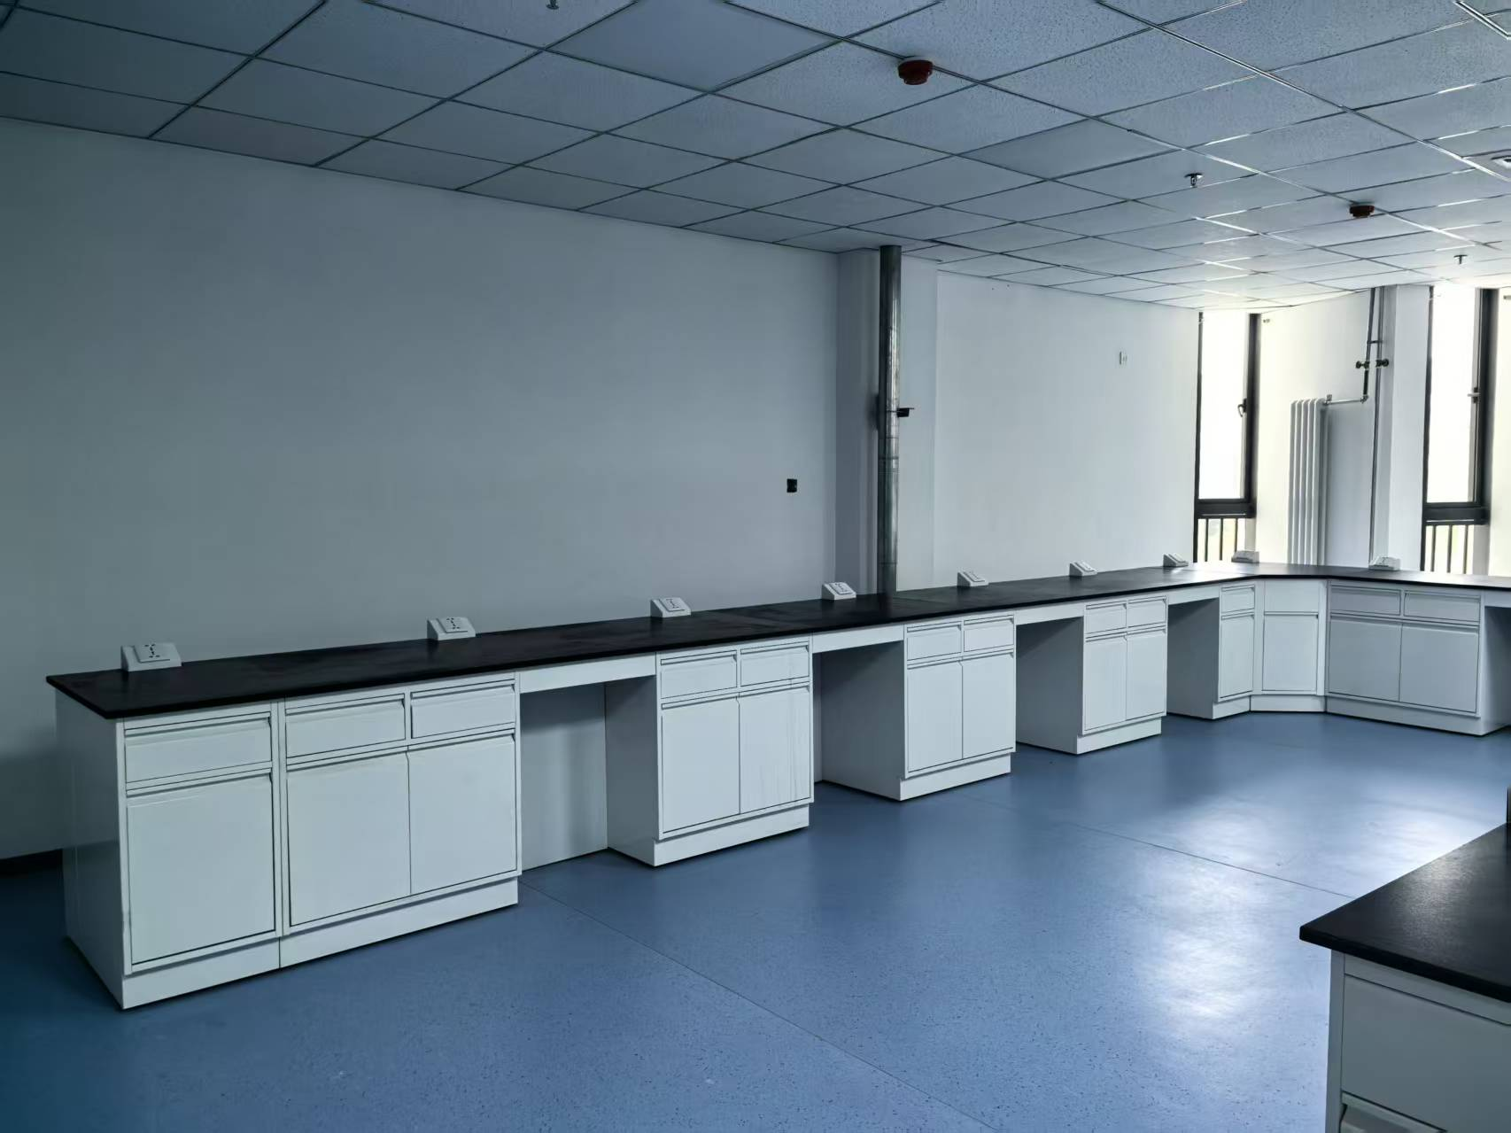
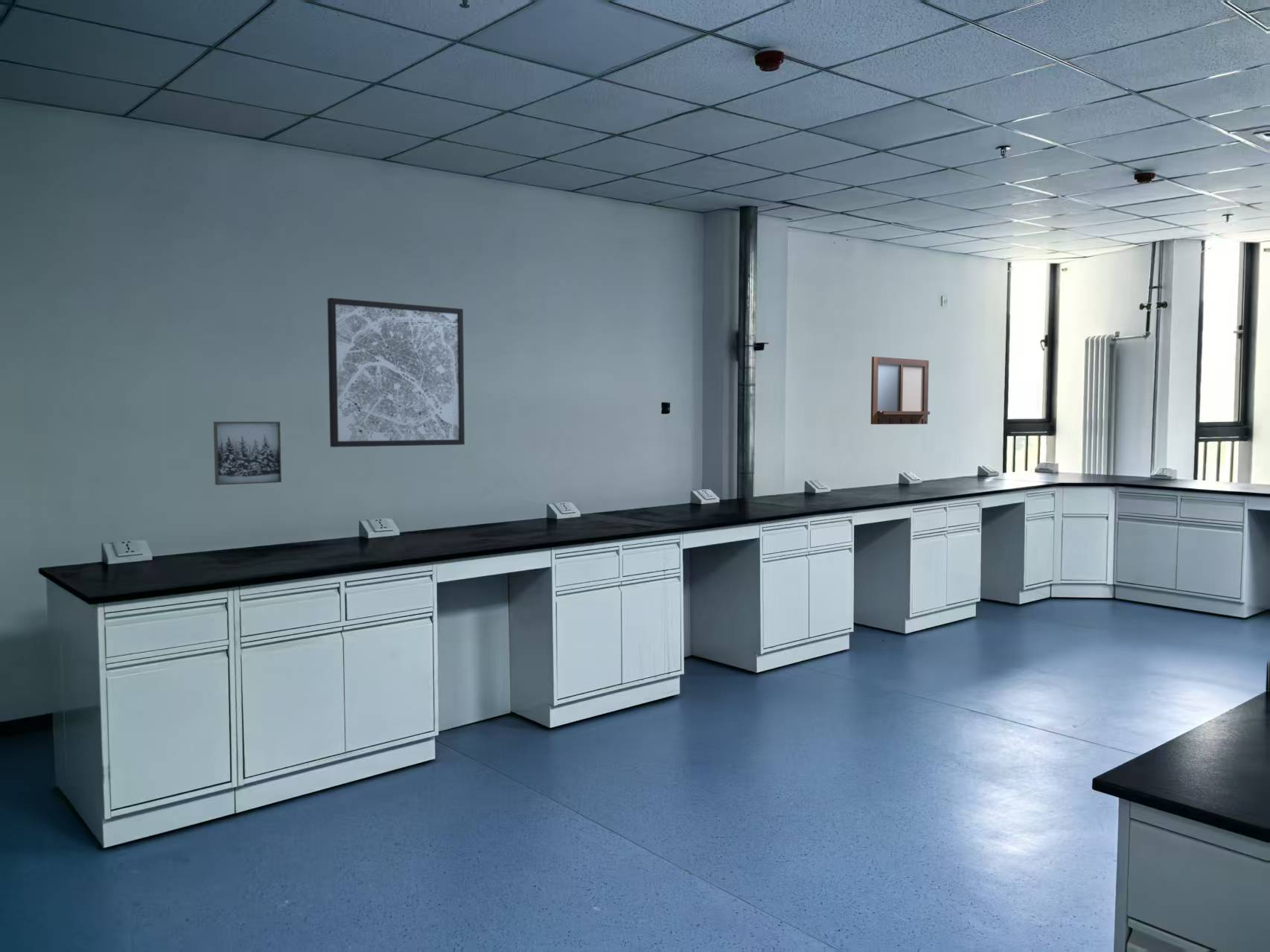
+ writing board [870,356,931,425]
+ wall art [213,421,282,486]
+ wall art [327,297,465,448]
